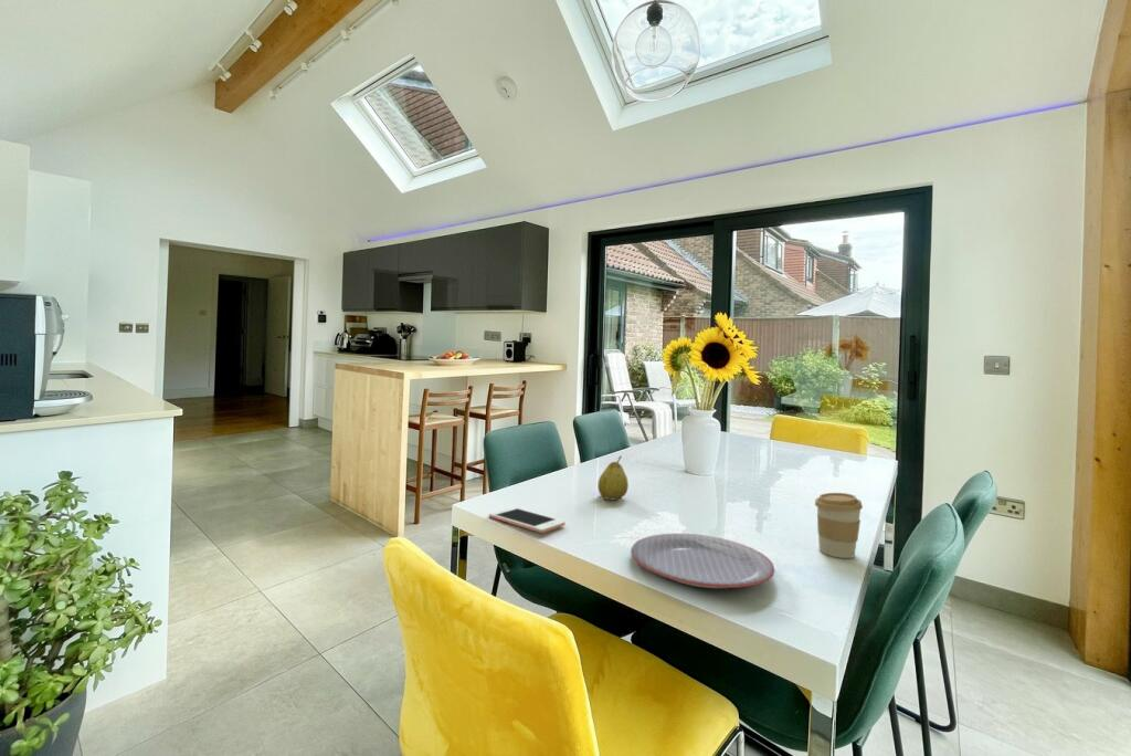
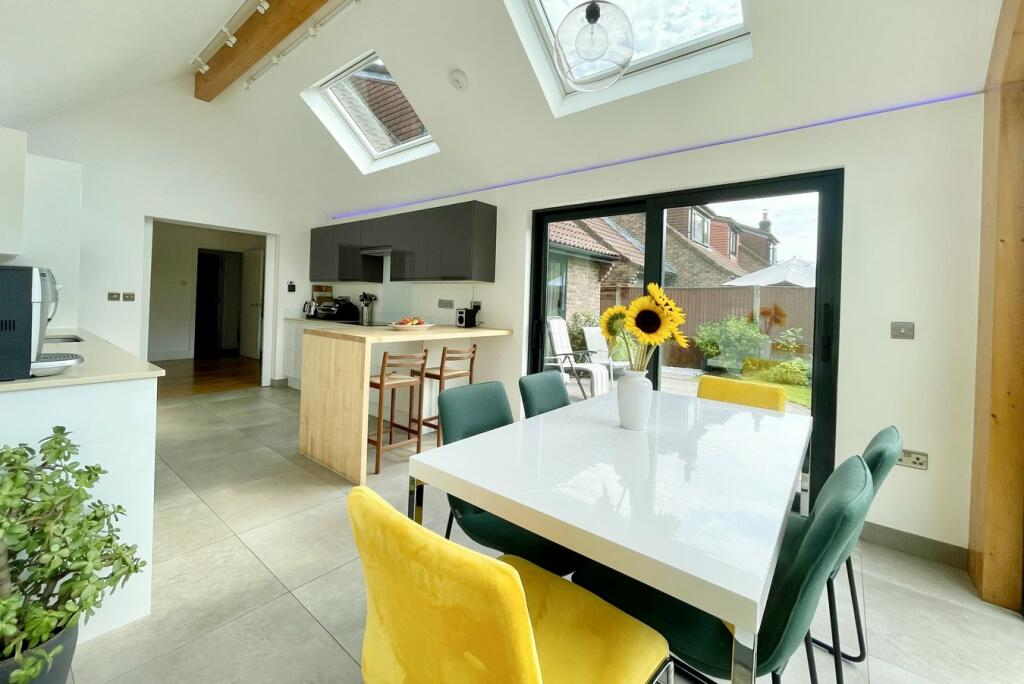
- cell phone [488,506,567,534]
- plate [630,533,776,589]
- fruit [596,455,630,501]
- coffee cup [814,492,864,559]
